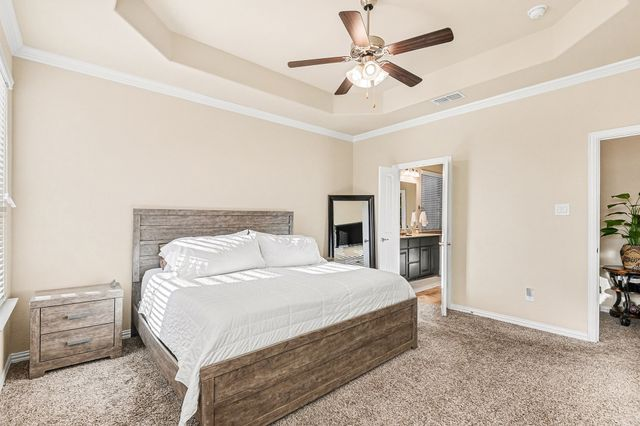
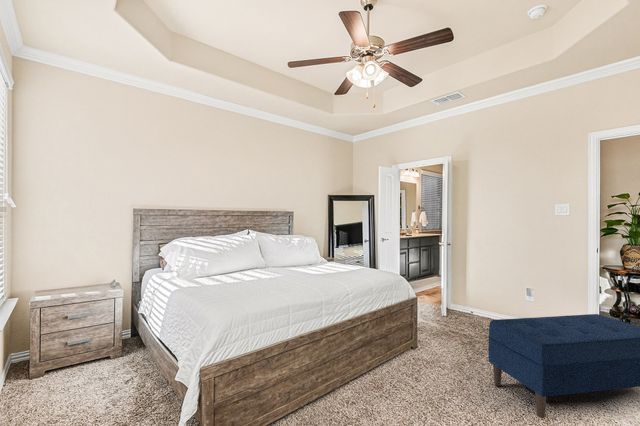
+ bench [487,313,640,419]
